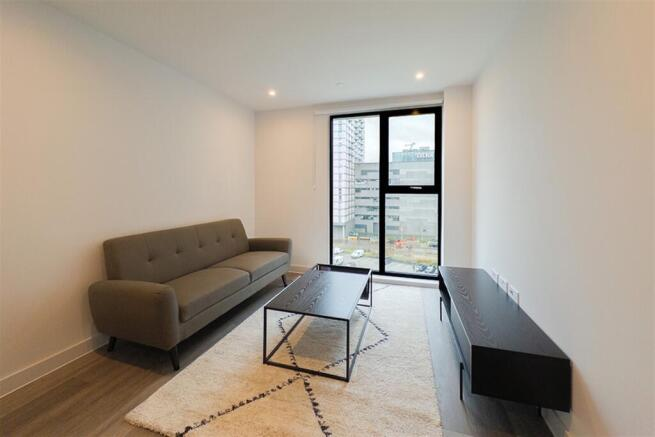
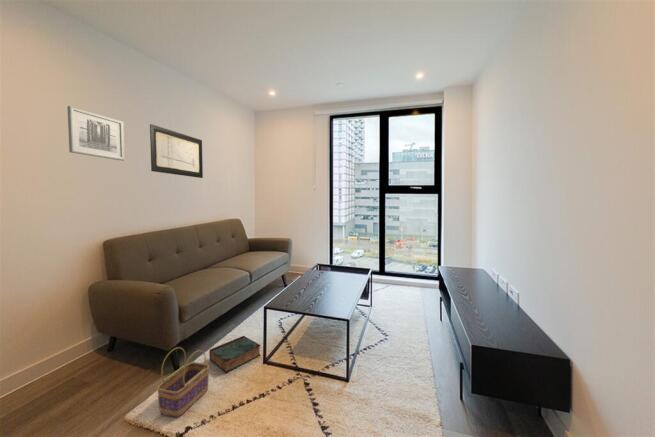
+ wall art [66,105,126,162]
+ book [208,335,262,374]
+ wall art [149,123,204,179]
+ basket [156,346,210,418]
